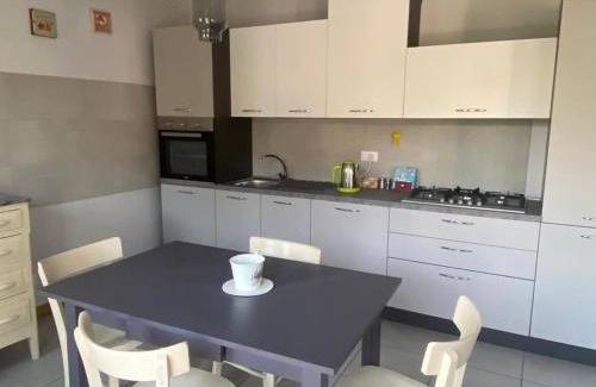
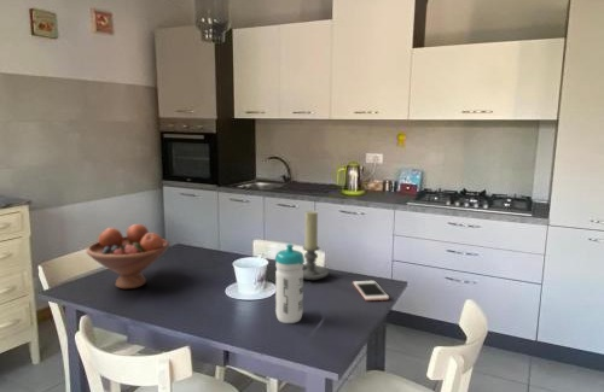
+ fruit bowl [86,223,170,289]
+ water bottle [274,242,306,324]
+ cell phone [352,280,390,302]
+ candle holder [302,210,330,281]
